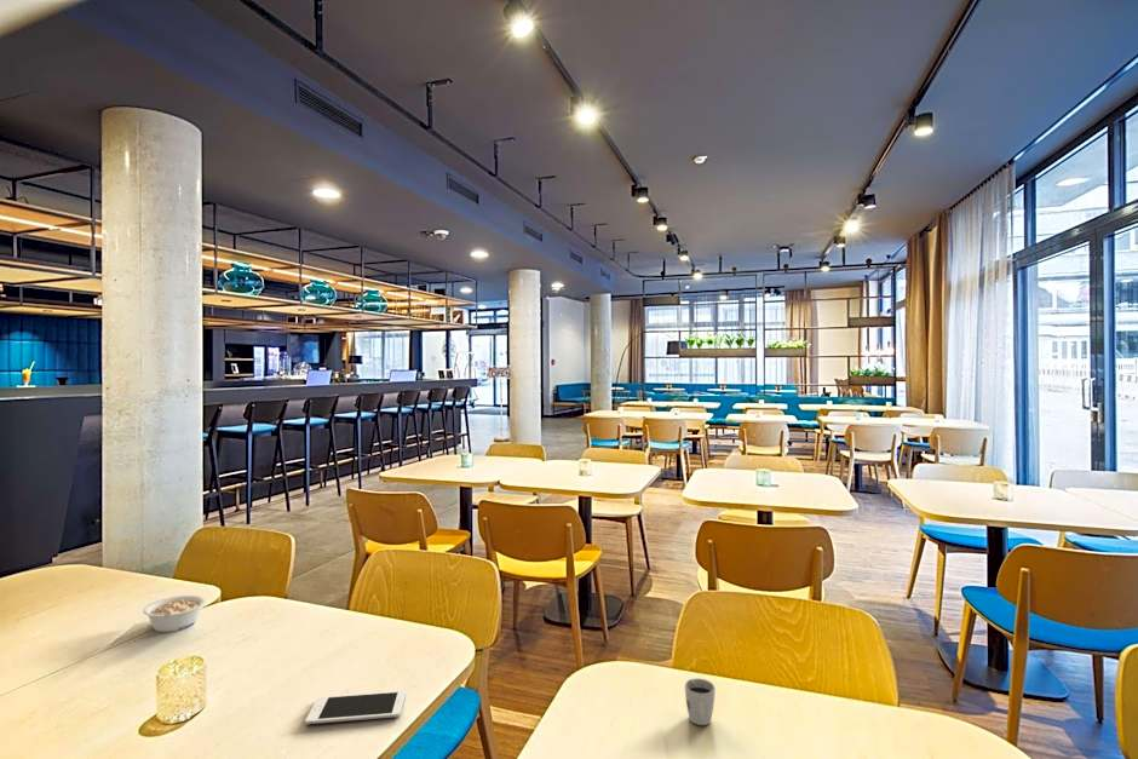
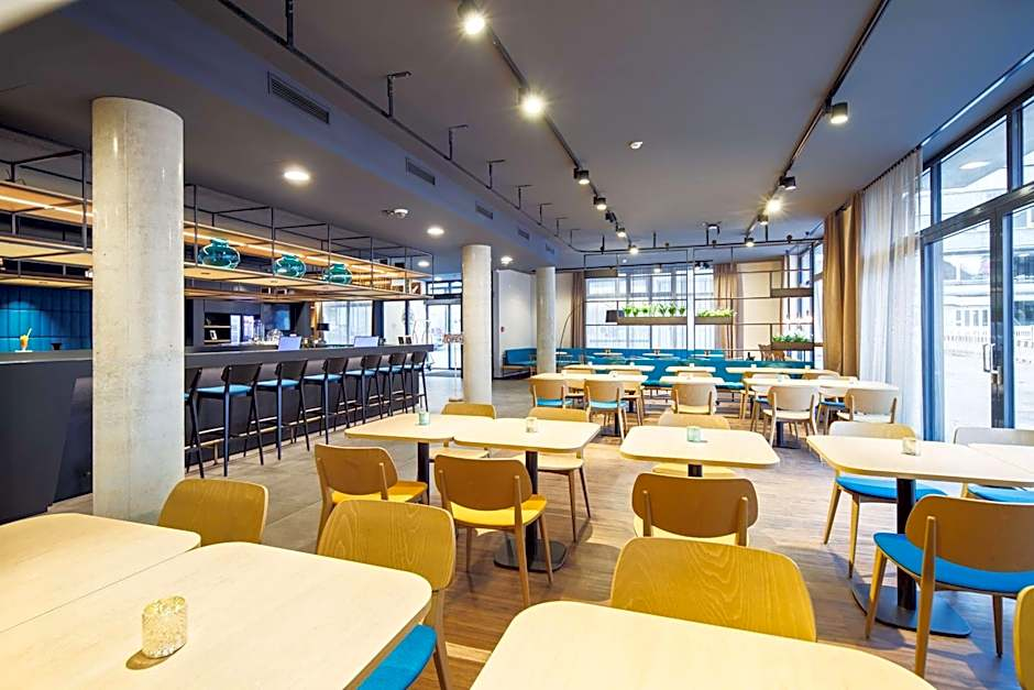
- legume [142,594,207,633]
- cell phone [304,690,407,725]
- cup [684,678,717,726]
